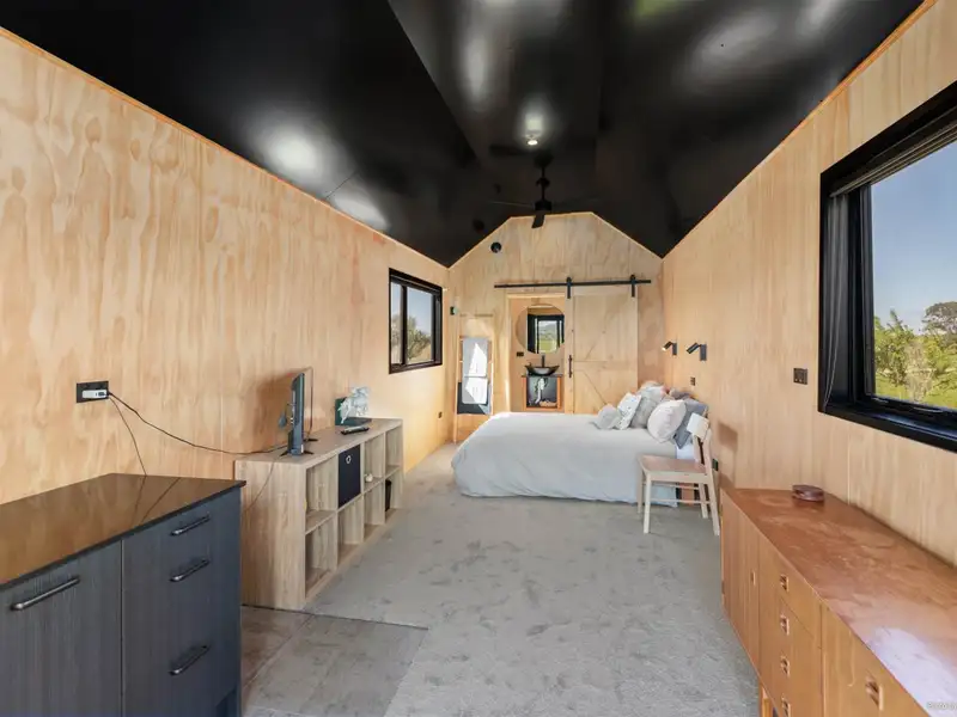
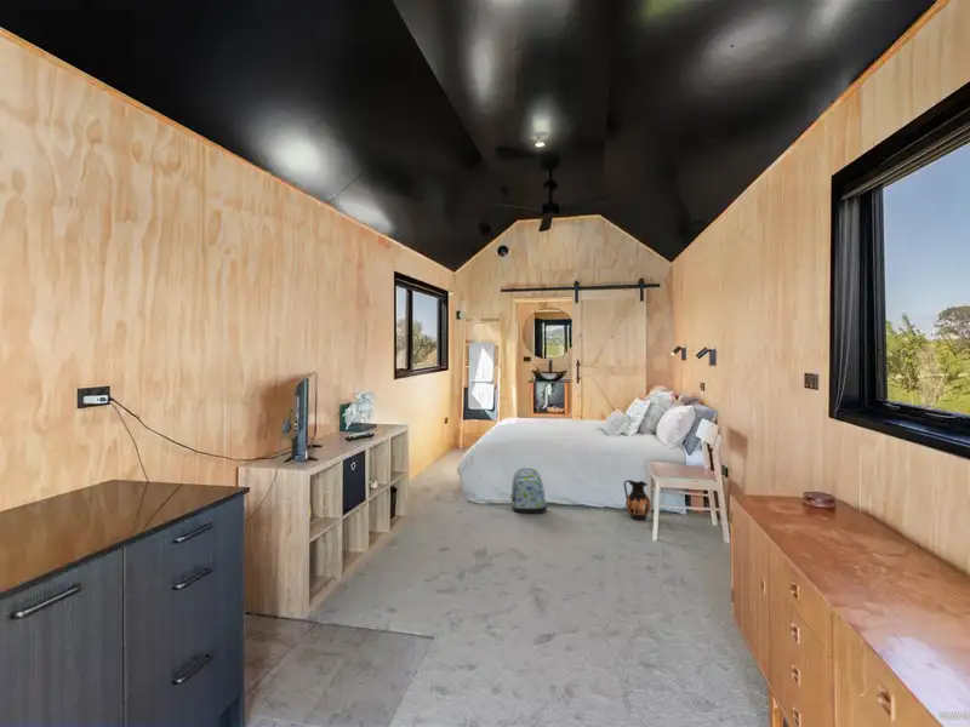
+ backpack [509,466,548,515]
+ ceramic jug [623,479,652,521]
